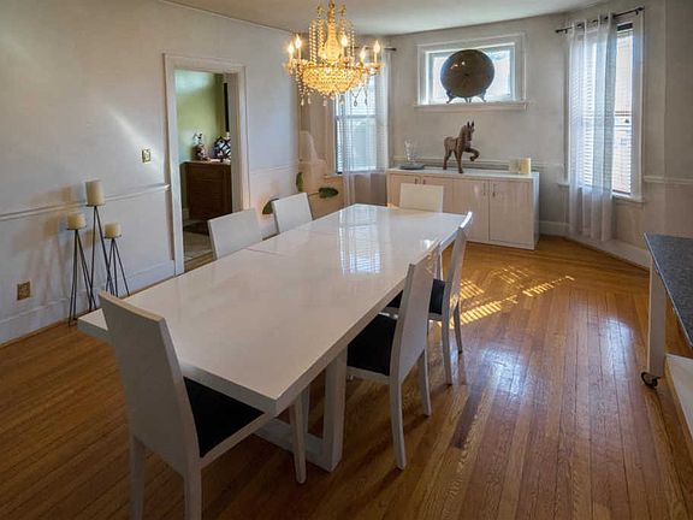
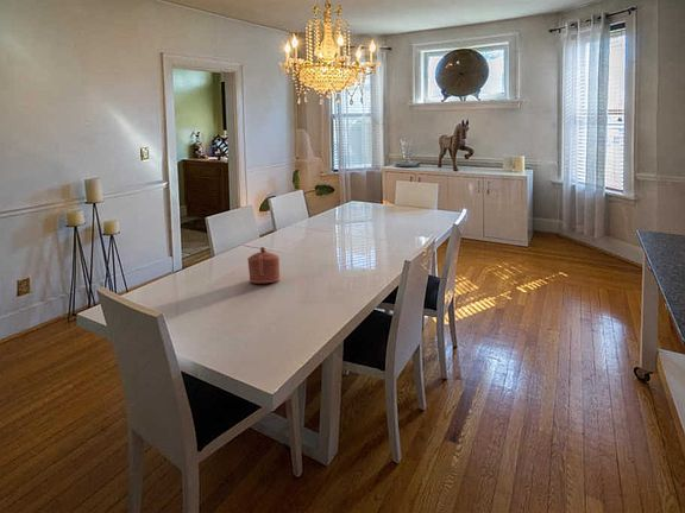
+ teapot [246,246,281,284]
